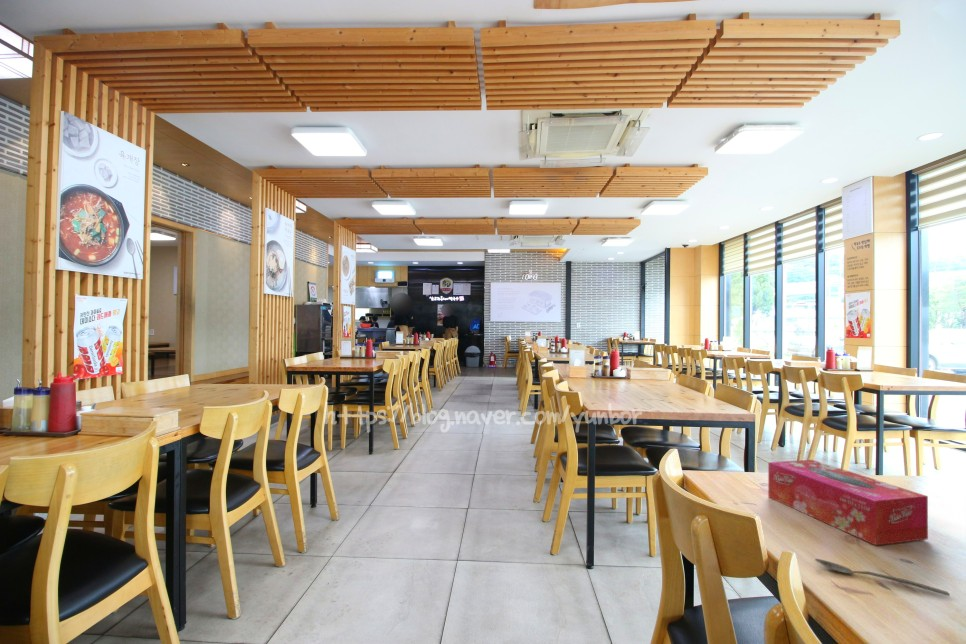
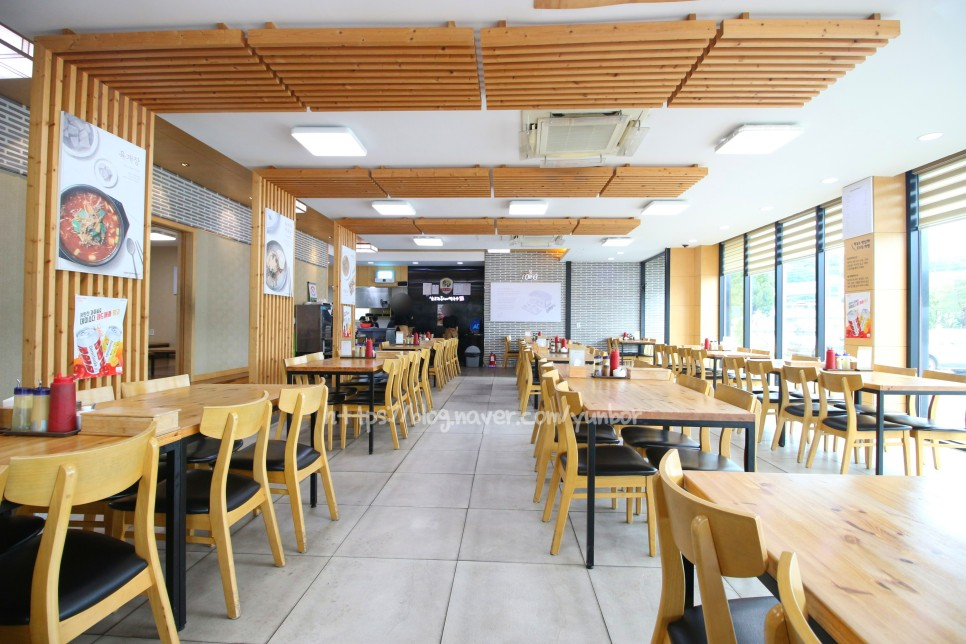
- spoon [814,558,951,597]
- tissue box [767,459,929,546]
